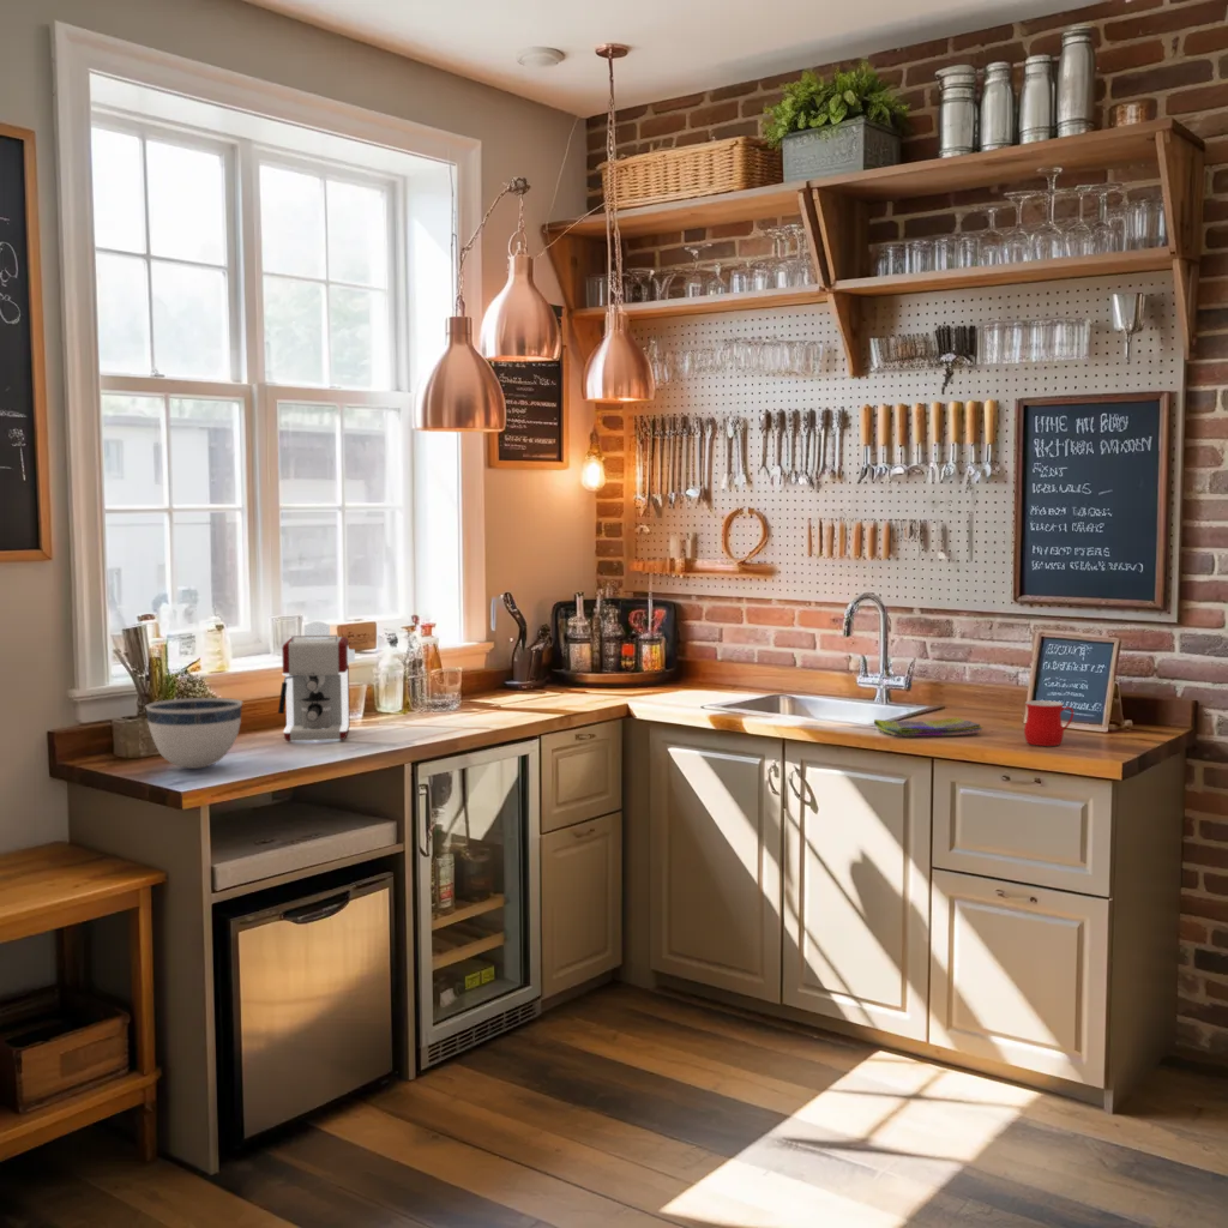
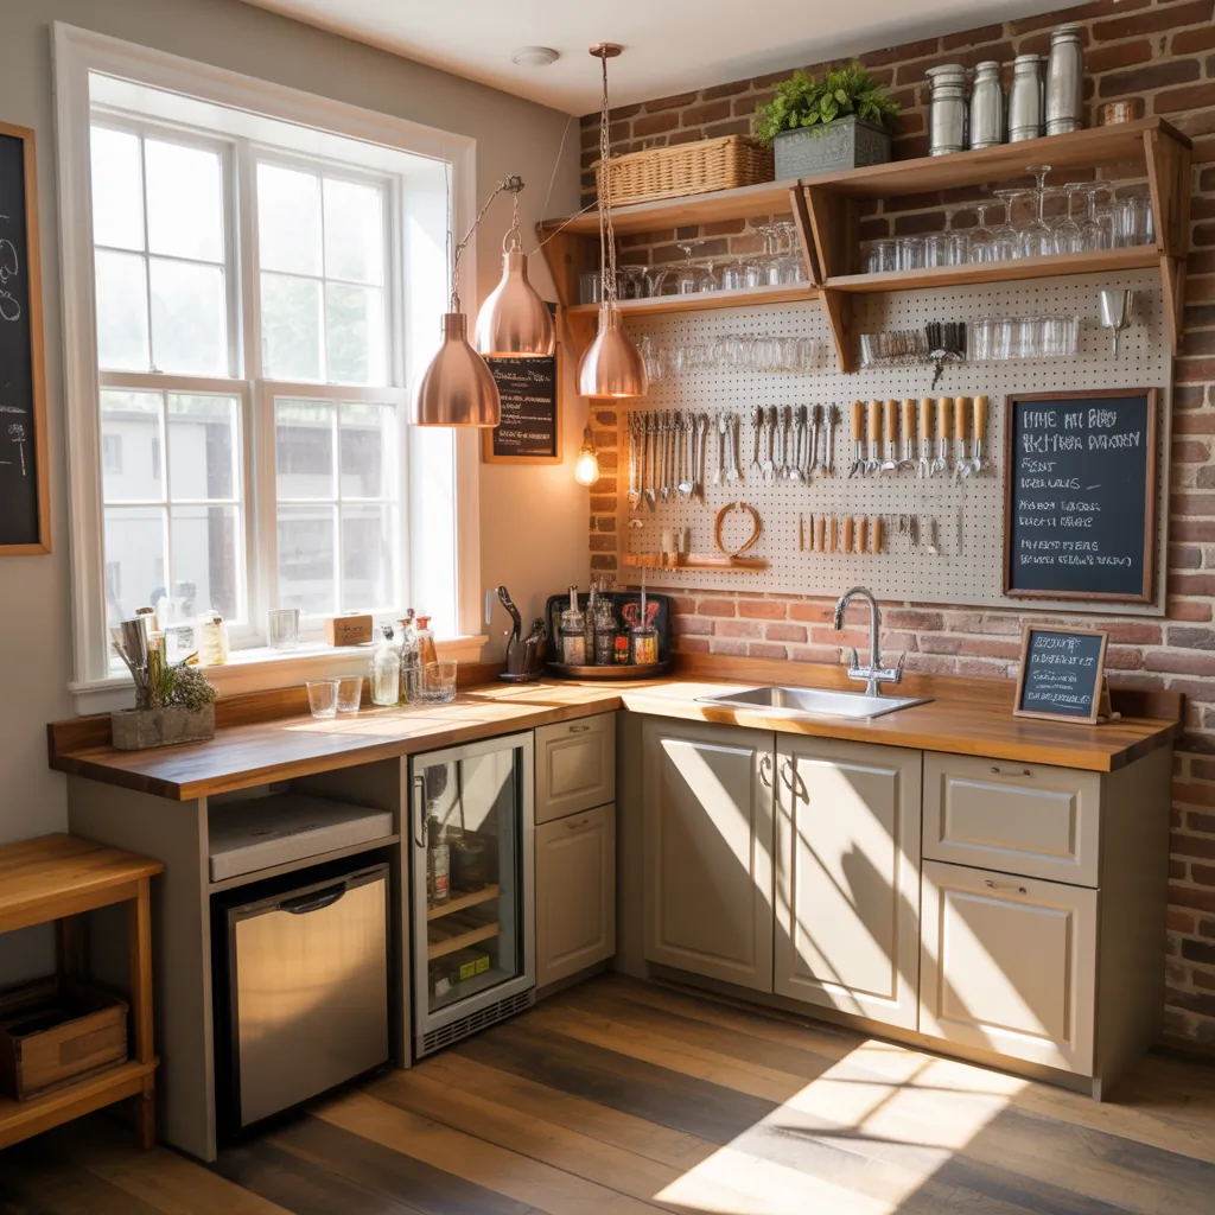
- dish towel [873,716,985,738]
- coffee maker [277,620,356,742]
- bowl [144,697,243,770]
- mug [1023,699,1074,747]
